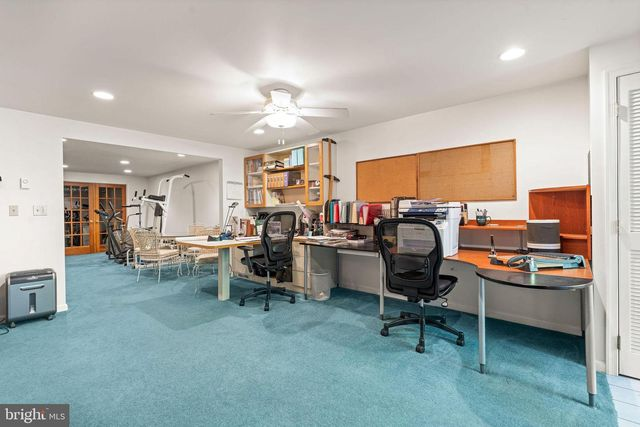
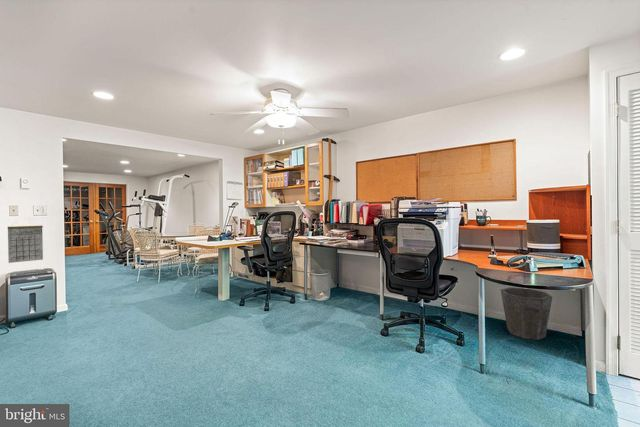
+ calendar [7,217,44,264]
+ waste bin [500,287,553,341]
